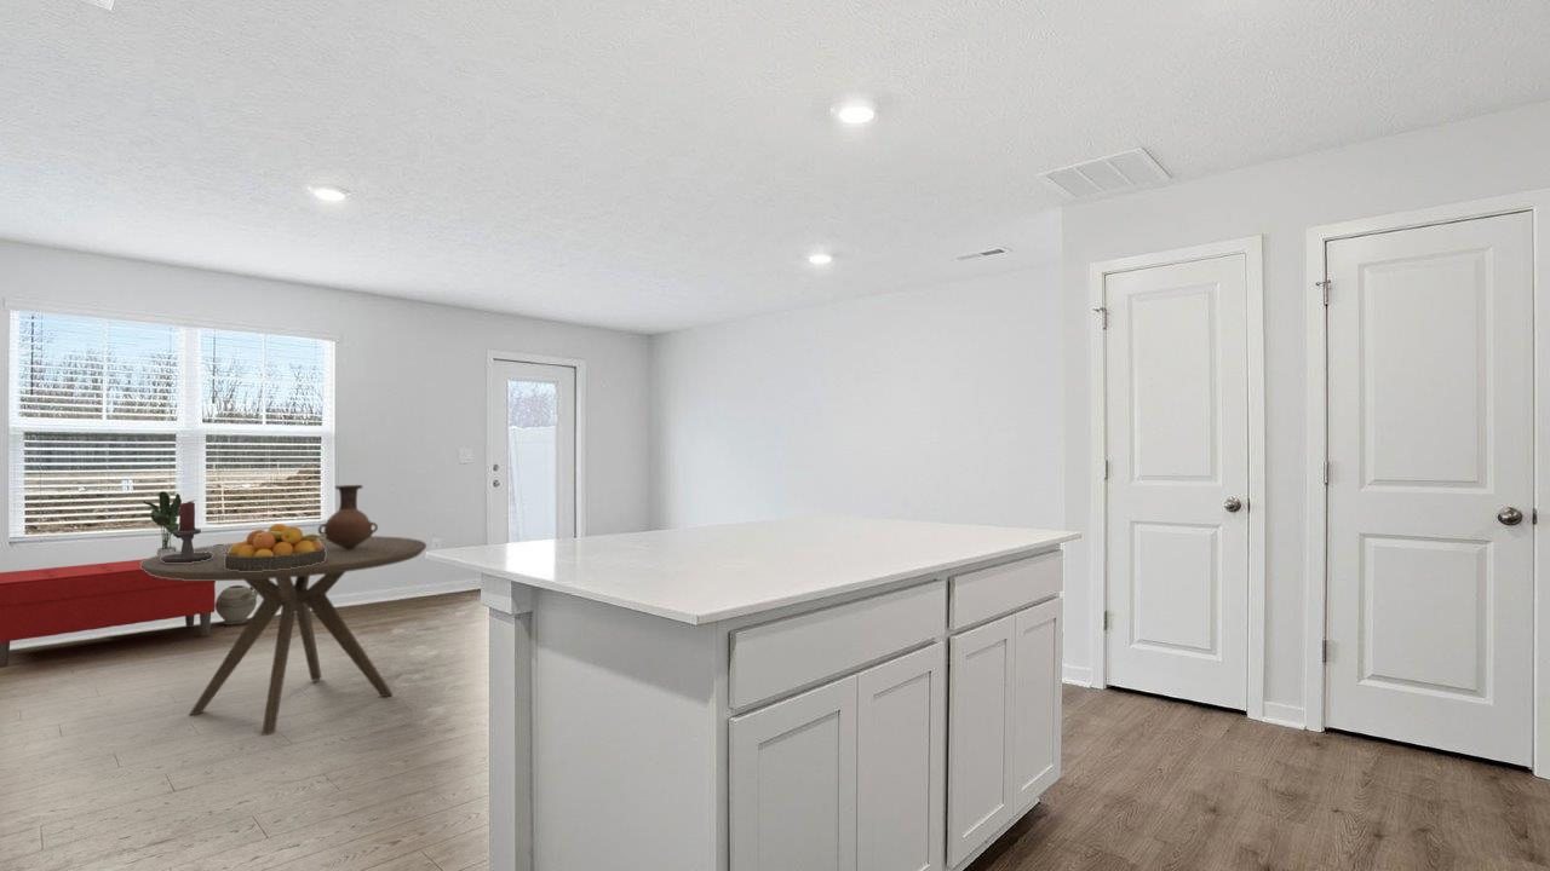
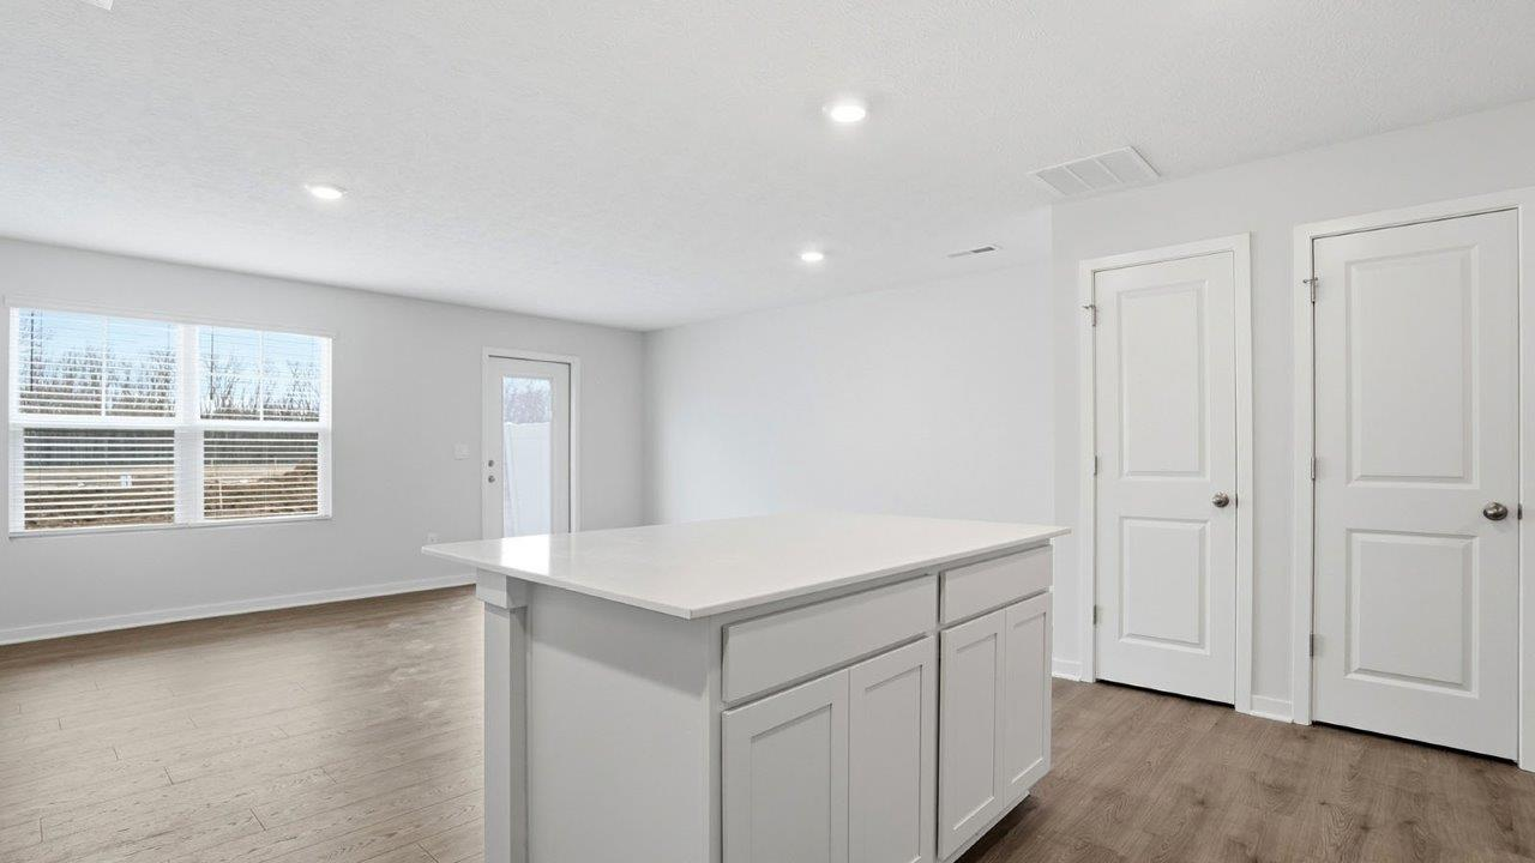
- dining table [140,535,427,737]
- potted plant [142,490,197,555]
- ceramic jug [216,584,259,625]
- fruit bowl [225,523,326,571]
- bench [0,558,217,669]
- candle holder [161,501,228,563]
- vase [317,484,379,549]
